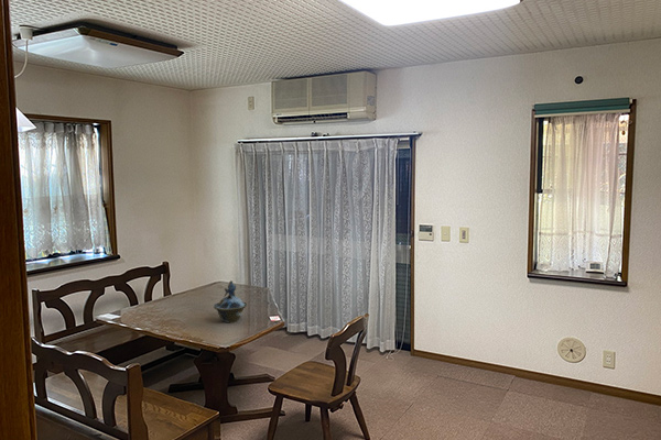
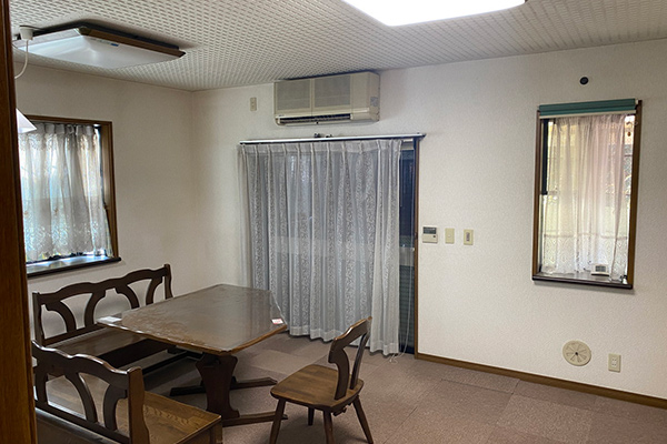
- ceramic bowl [213,279,248,323]
